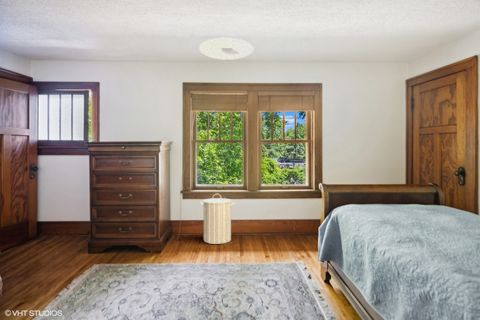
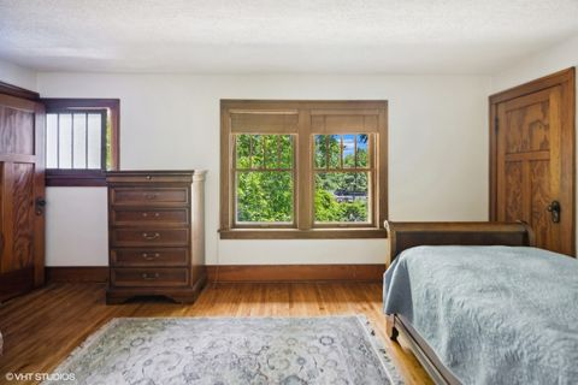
- ceiling light [198,37,254,61]
- laundry hamper [199,193,235,245]
